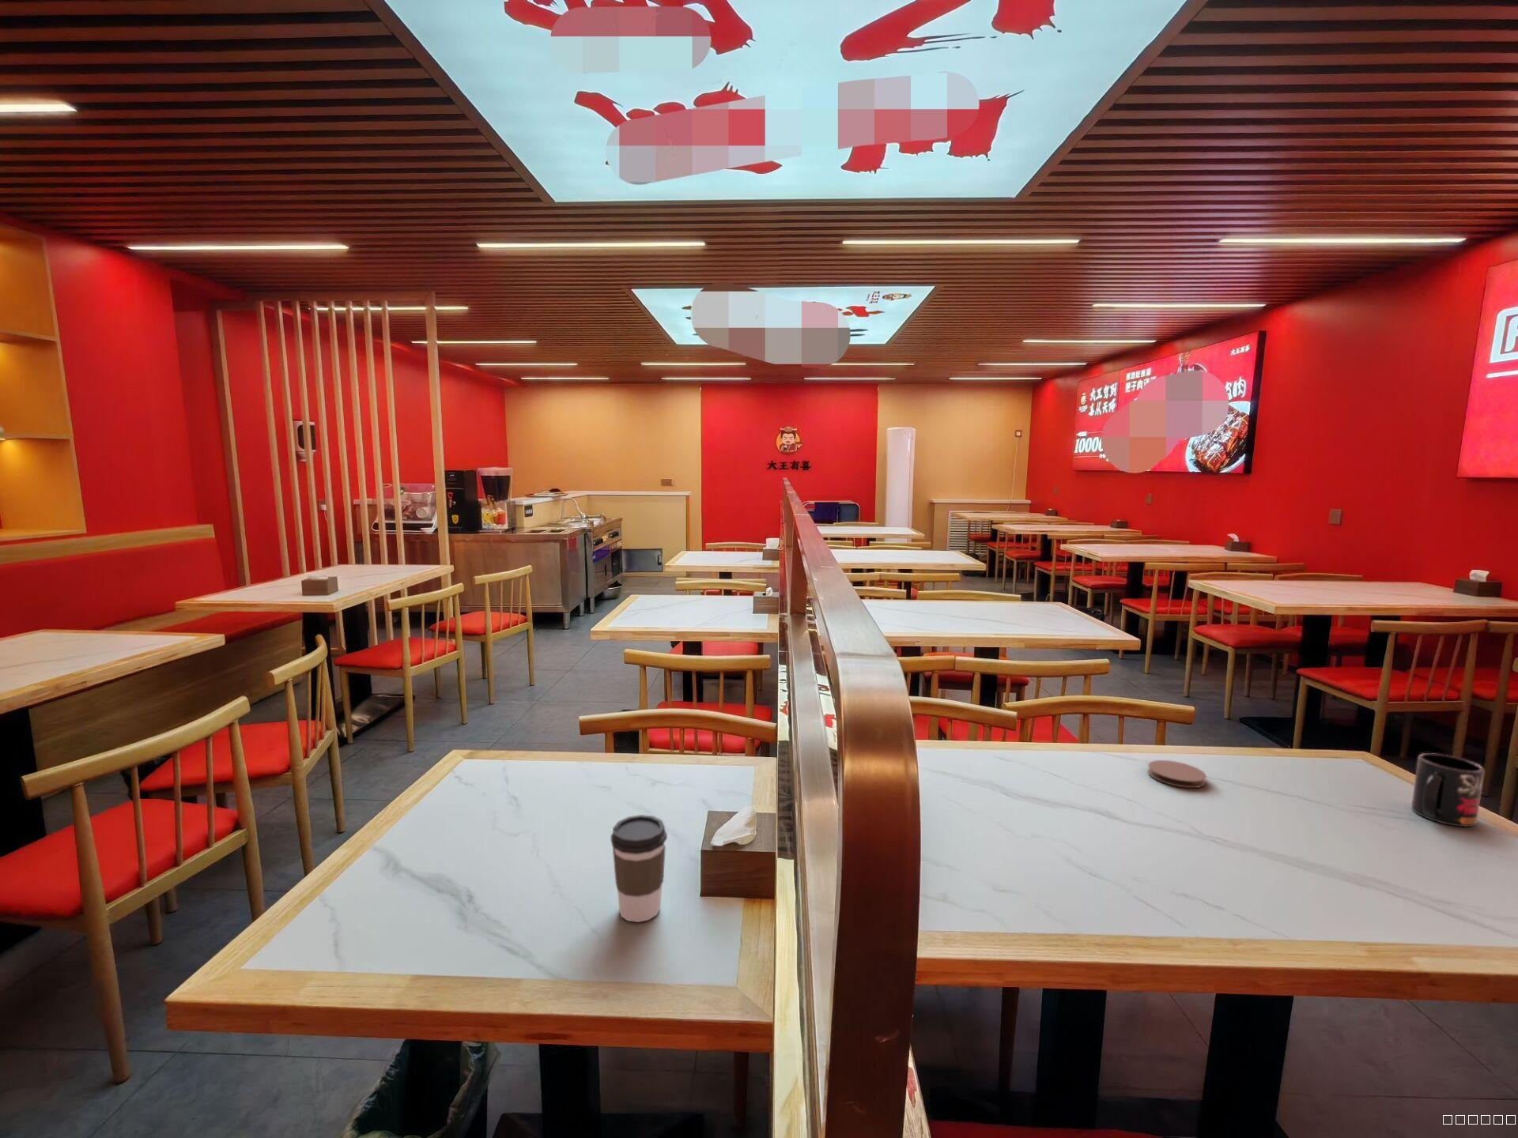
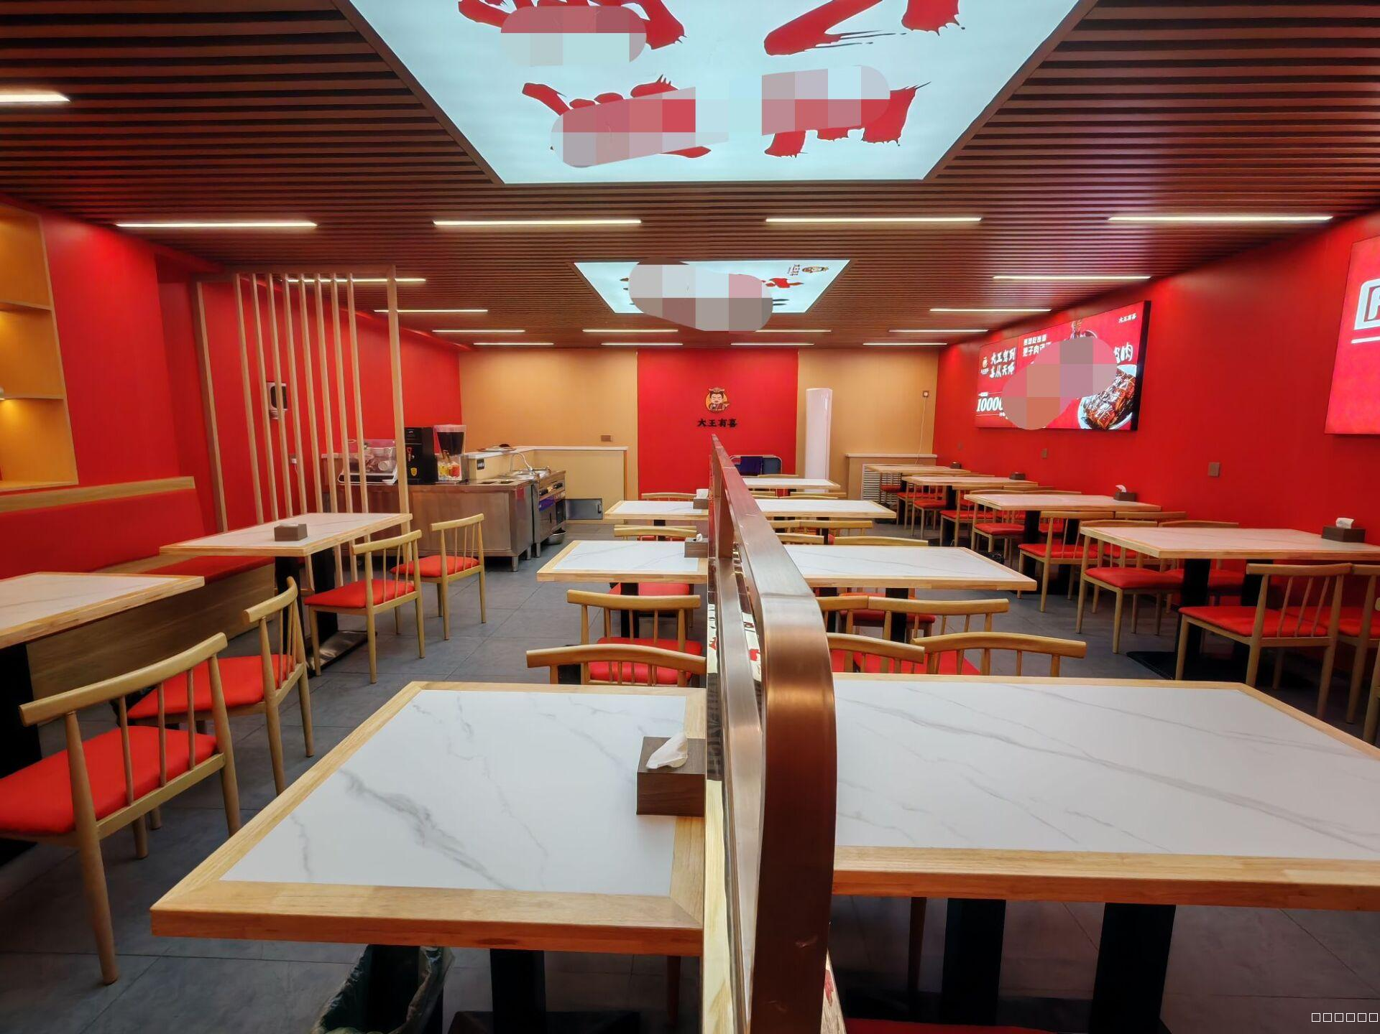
- coaster [1147,759,1207,789]
- coffee cup [610,814,668,923]
- mug [1410,752,1486,827]
